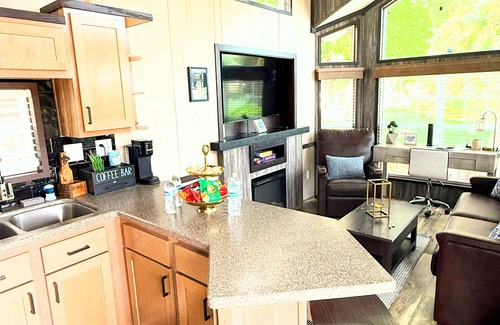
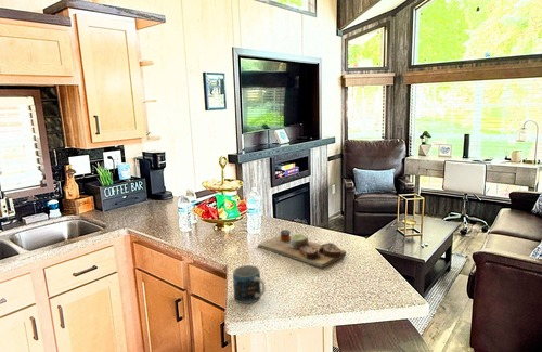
+ cutting board [257,229,347,269]
+ mug [232,264,267,304]
